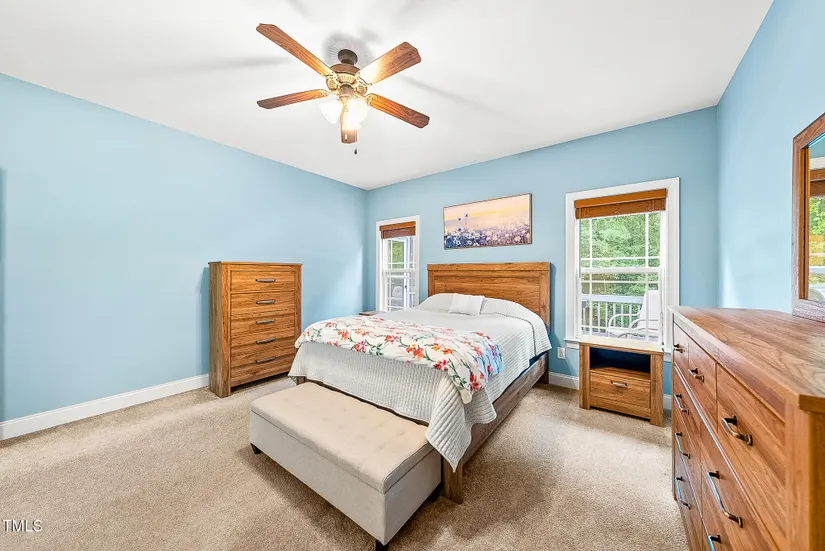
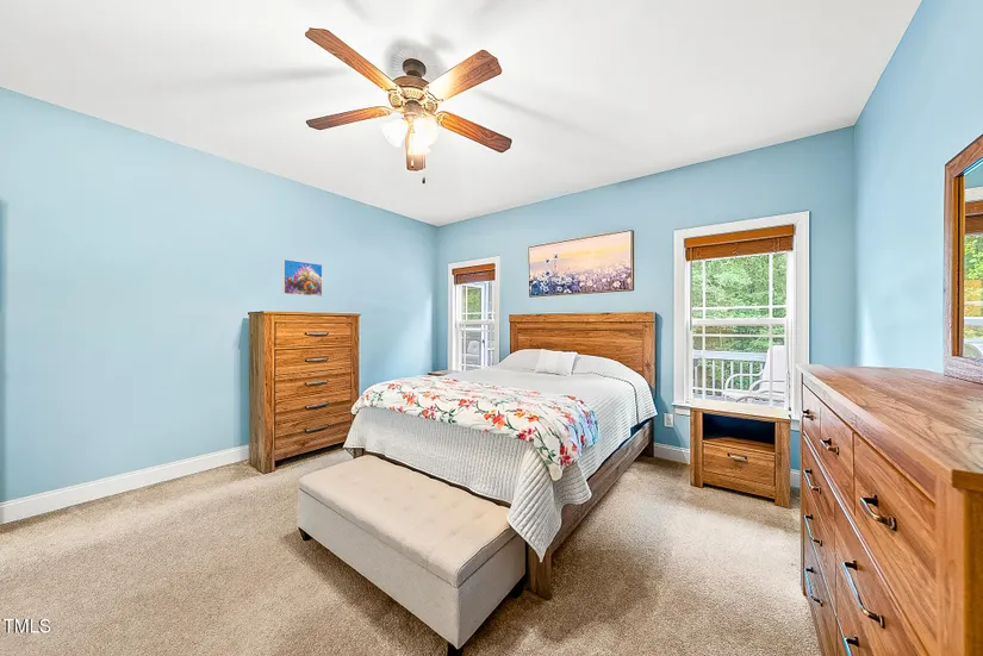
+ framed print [281,258,324,298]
